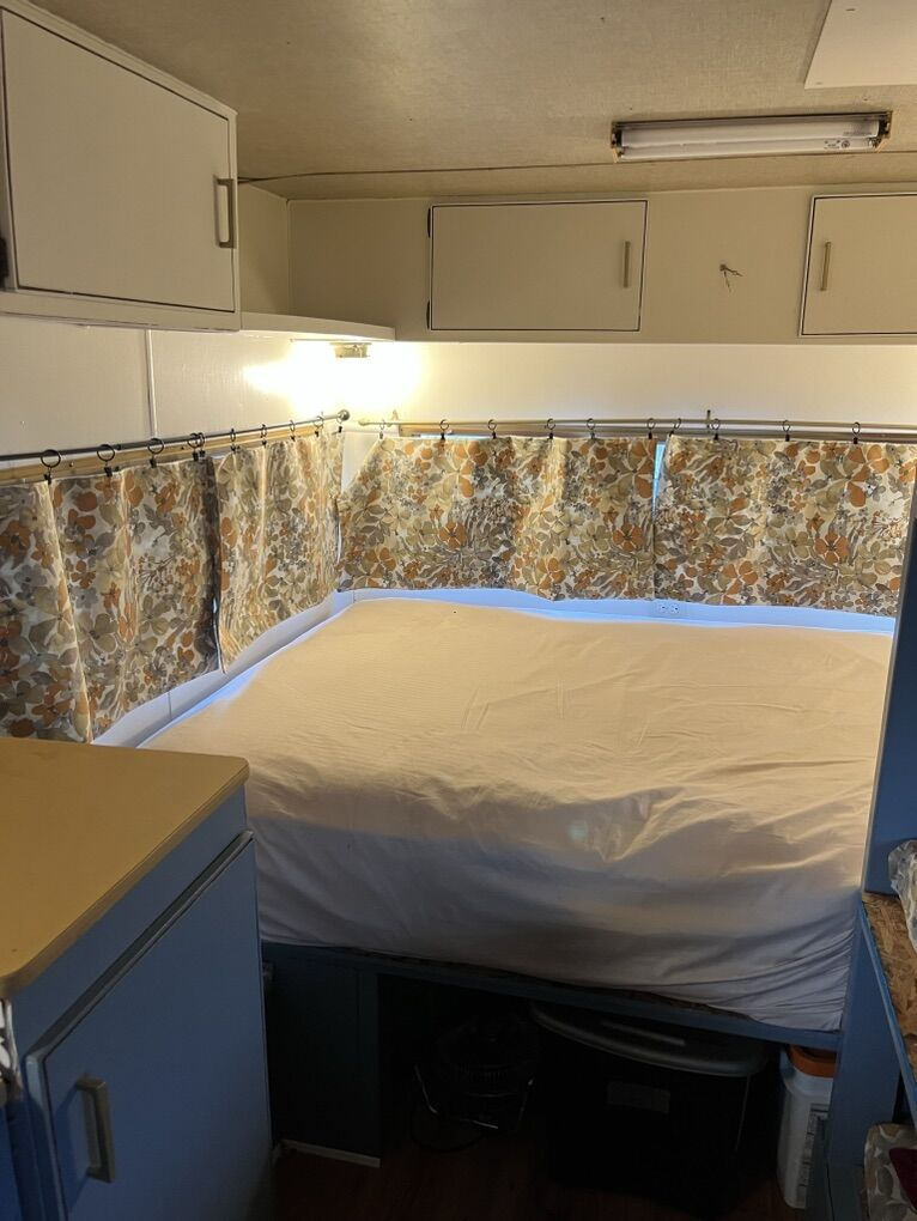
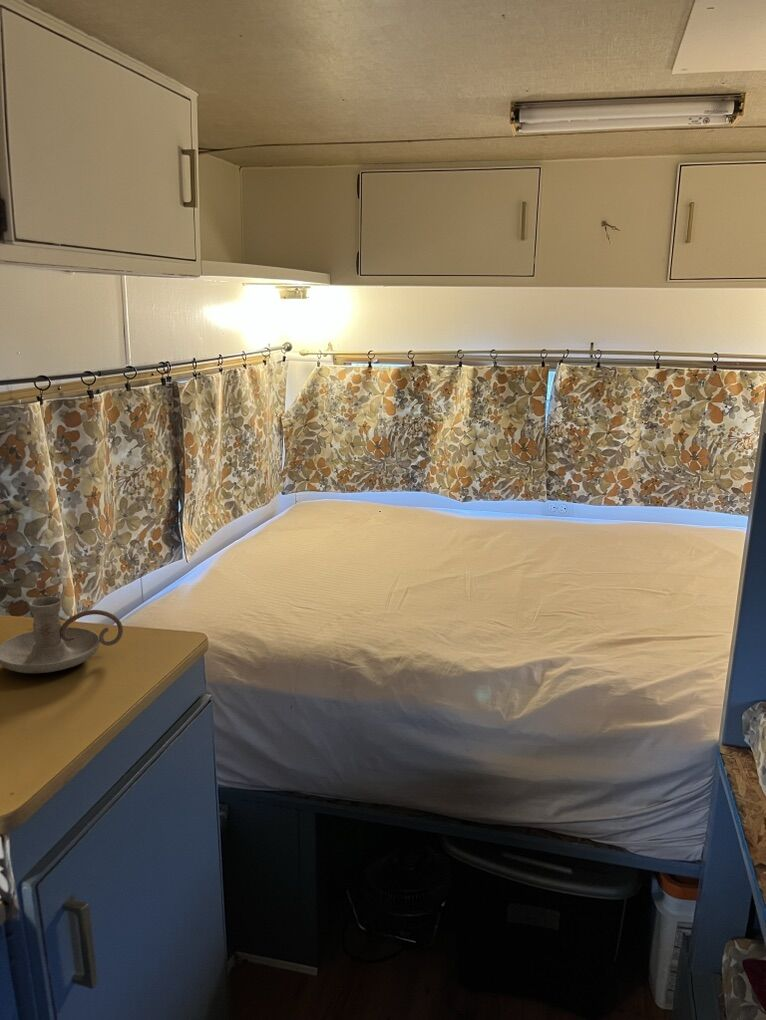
+ candle holder [0,595,124,674]
